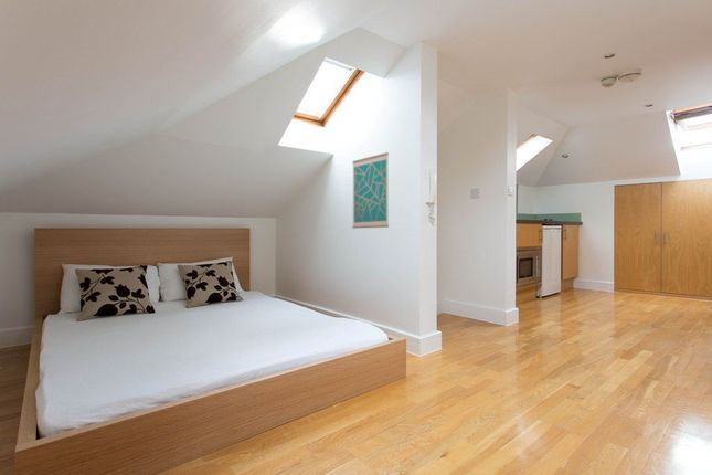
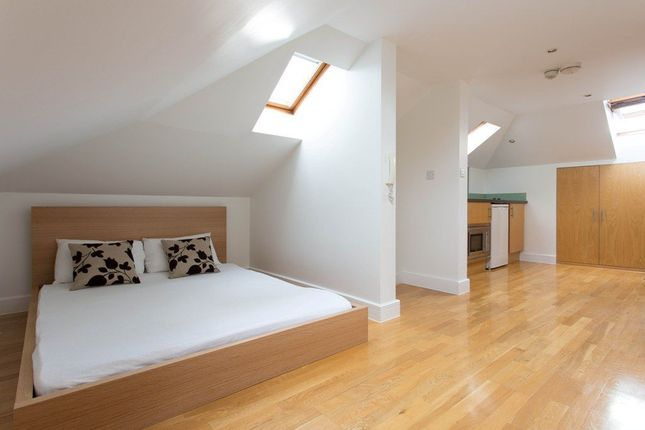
- wall art [351,151,390,230]
